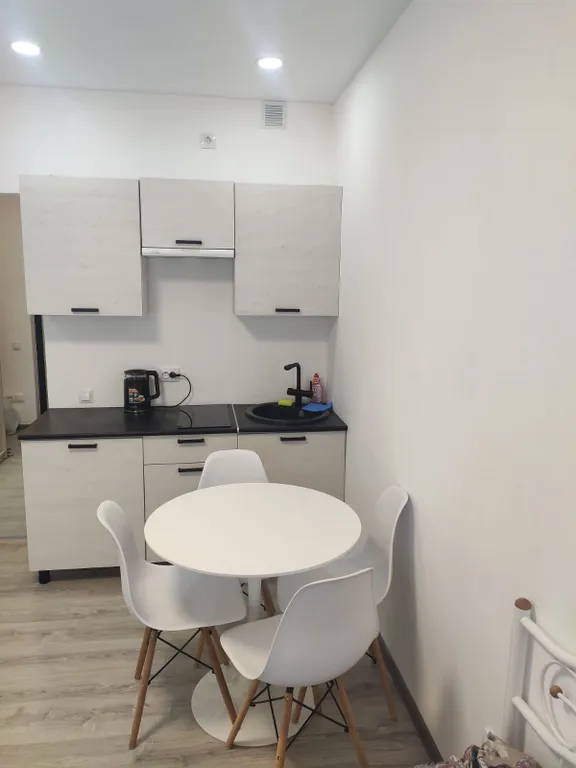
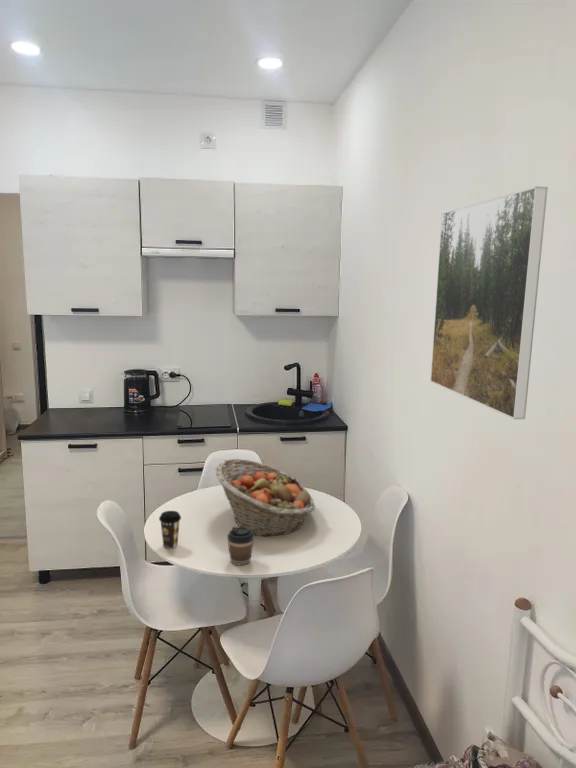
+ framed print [429,185,549,420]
+ coffee cup [158,510,182,550]
+ coffee cup [226,526,255,566]
+ fruit basket [214,458,316,537]
